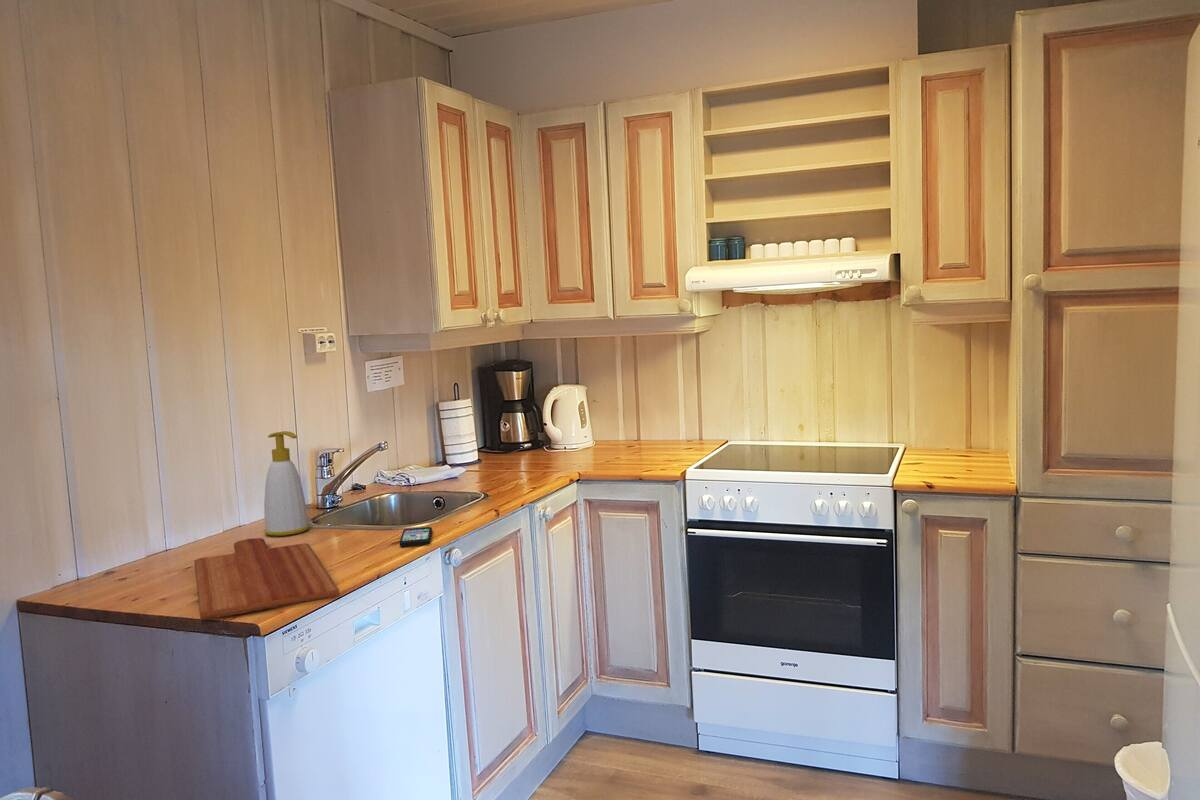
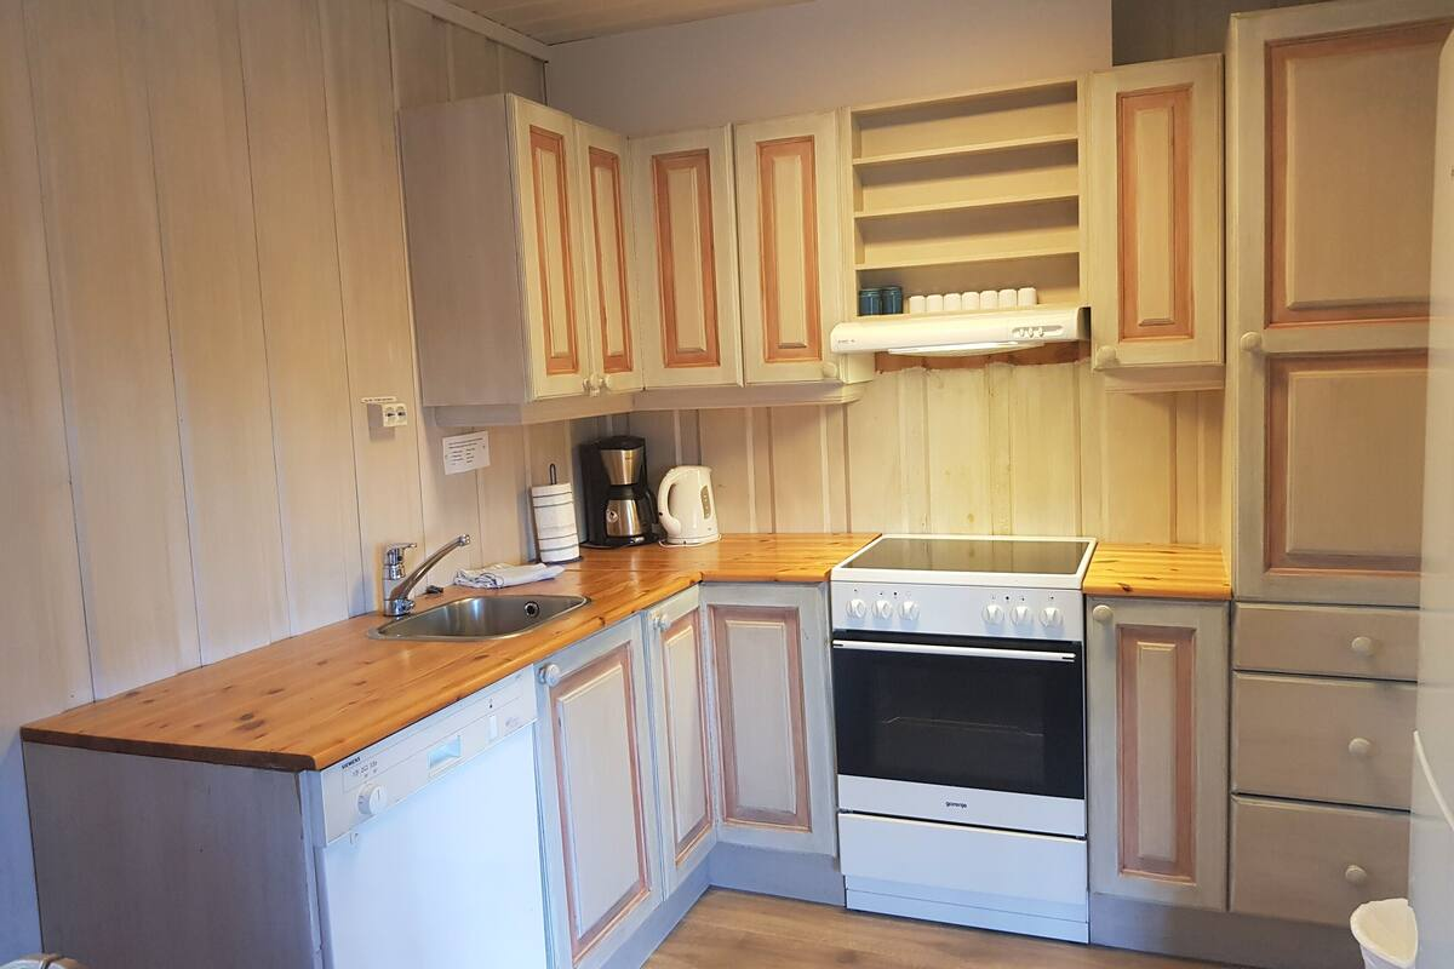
- smartphone [399,526,433,548]
- cutting board [193,537,340,620]
- soap bottle [263,430,310,537]
